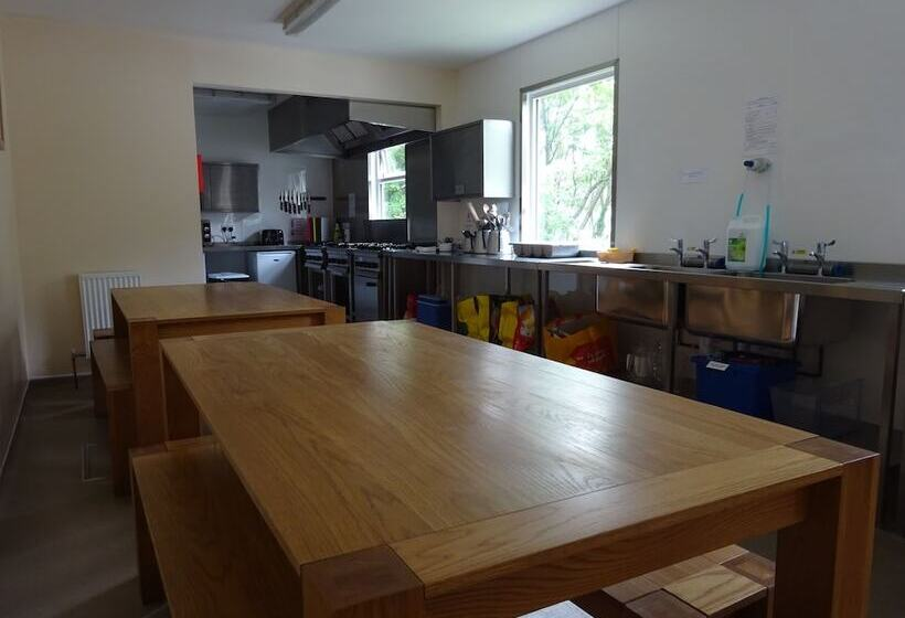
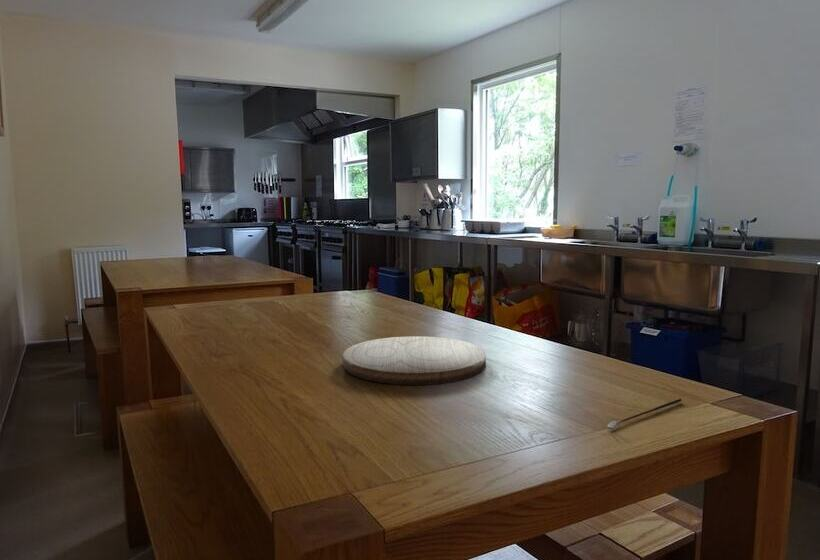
+ cutting board [342,335,487,386]
+ stirrer [607,398,682,430]
